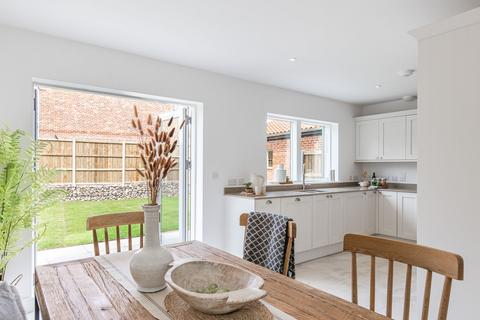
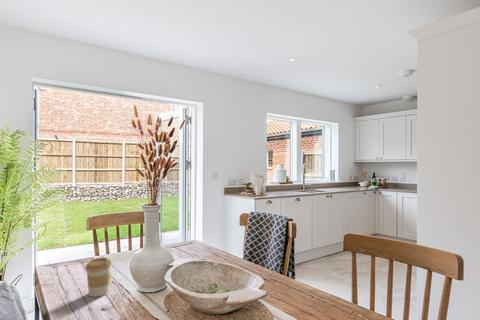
+ coffee cup [85,257,112,298]
